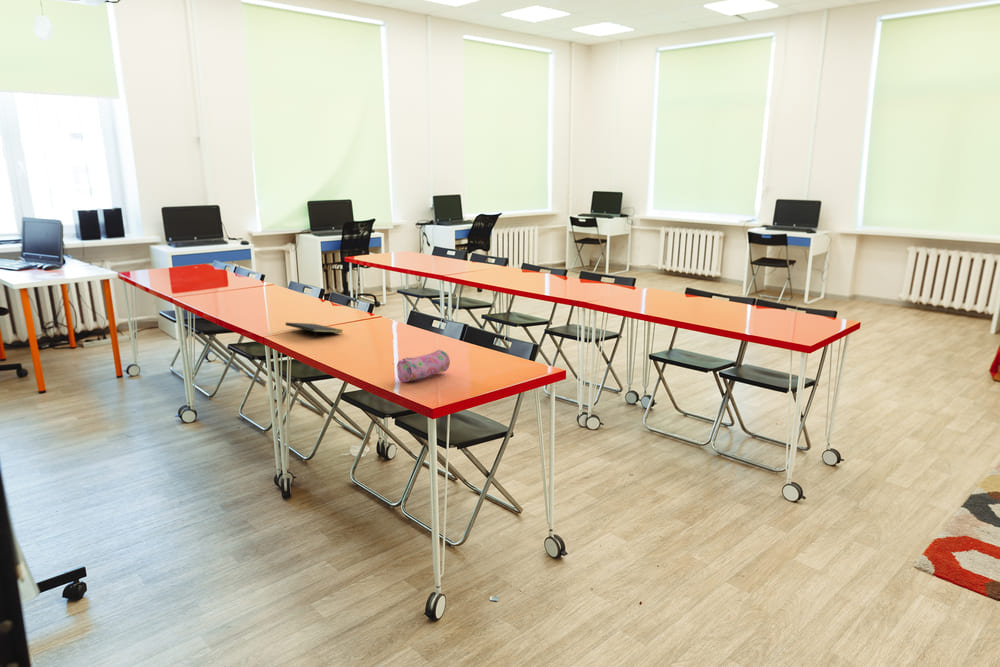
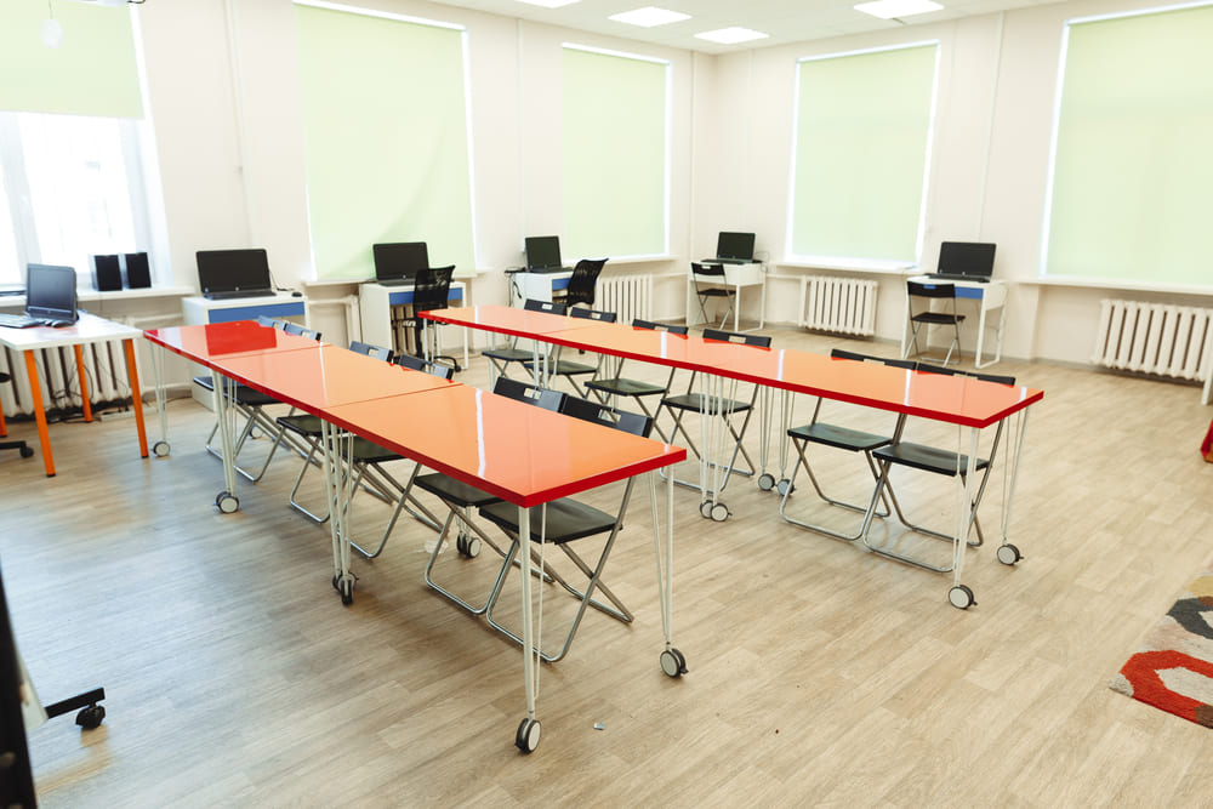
- pencil case [396,349,451,383]
- notepad [284,322,344,340]
